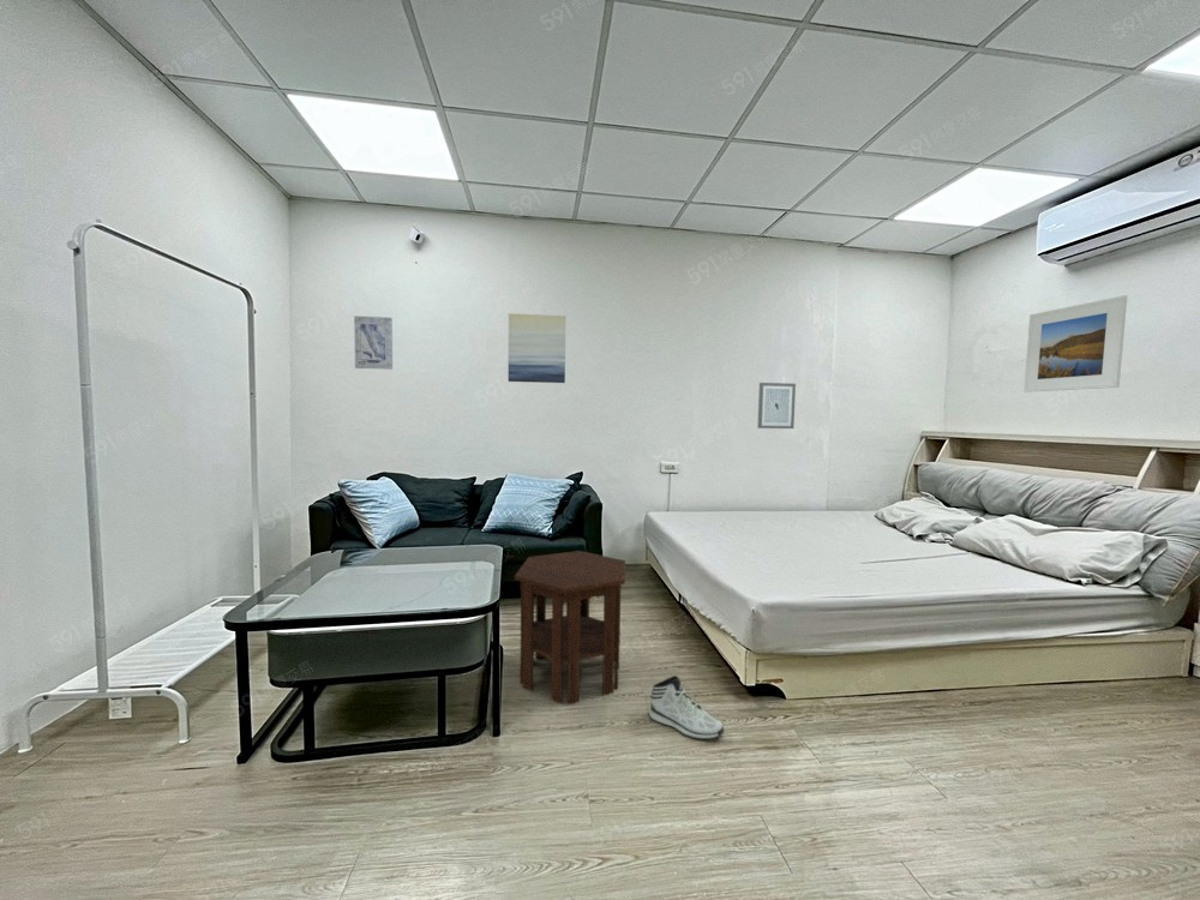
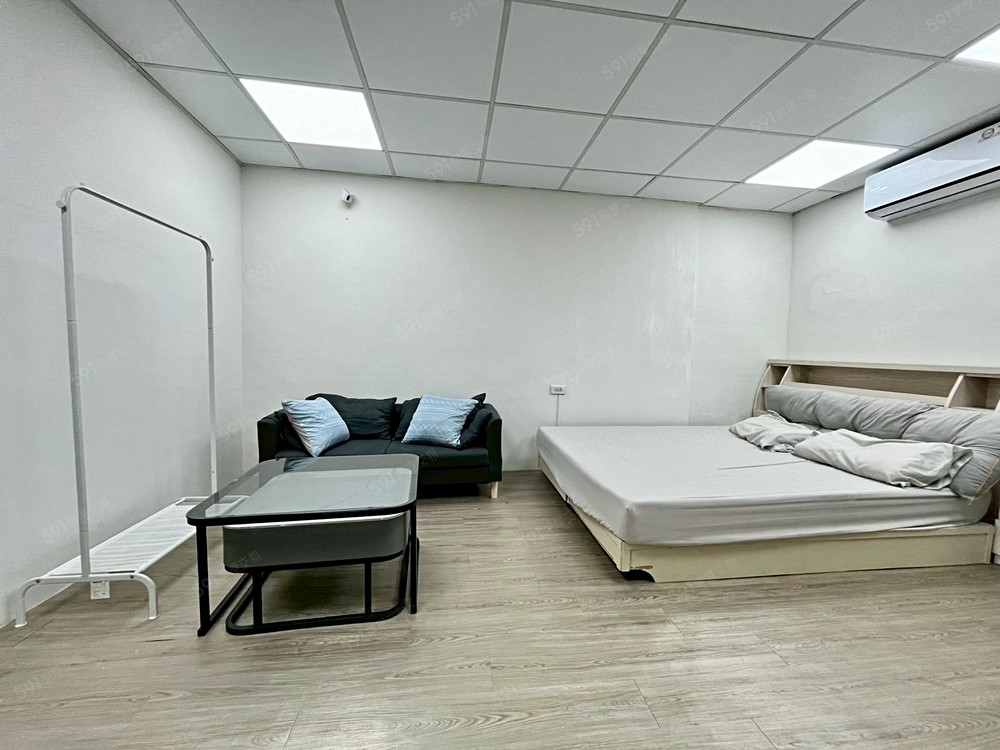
- wall art [353,314,394,371]
- sneaker [648,674,725,740]
- side table [514,550,626,706]
- wall art [756,382,797,430]
- wall art [508,312,566,384]
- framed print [1022,295,1128,394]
